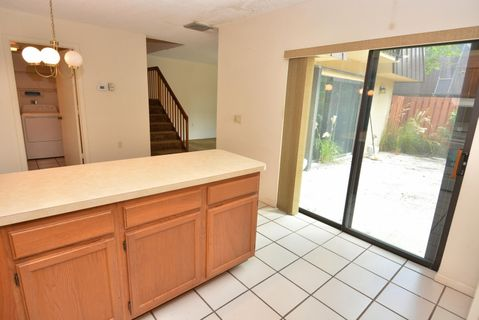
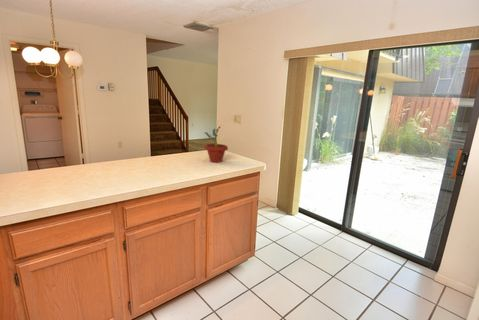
+ potted plant [203,124,229,163]
